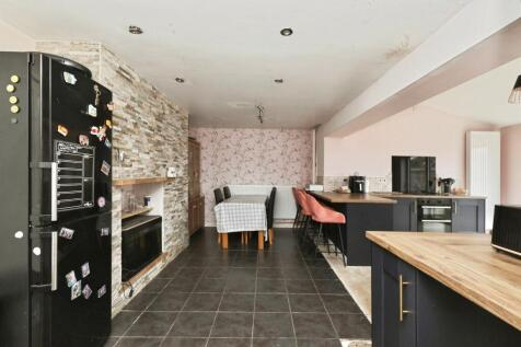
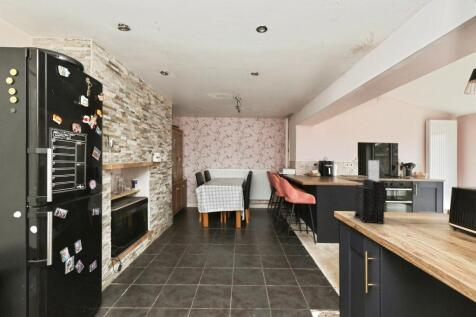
+ knife block [353,159,385,225]
